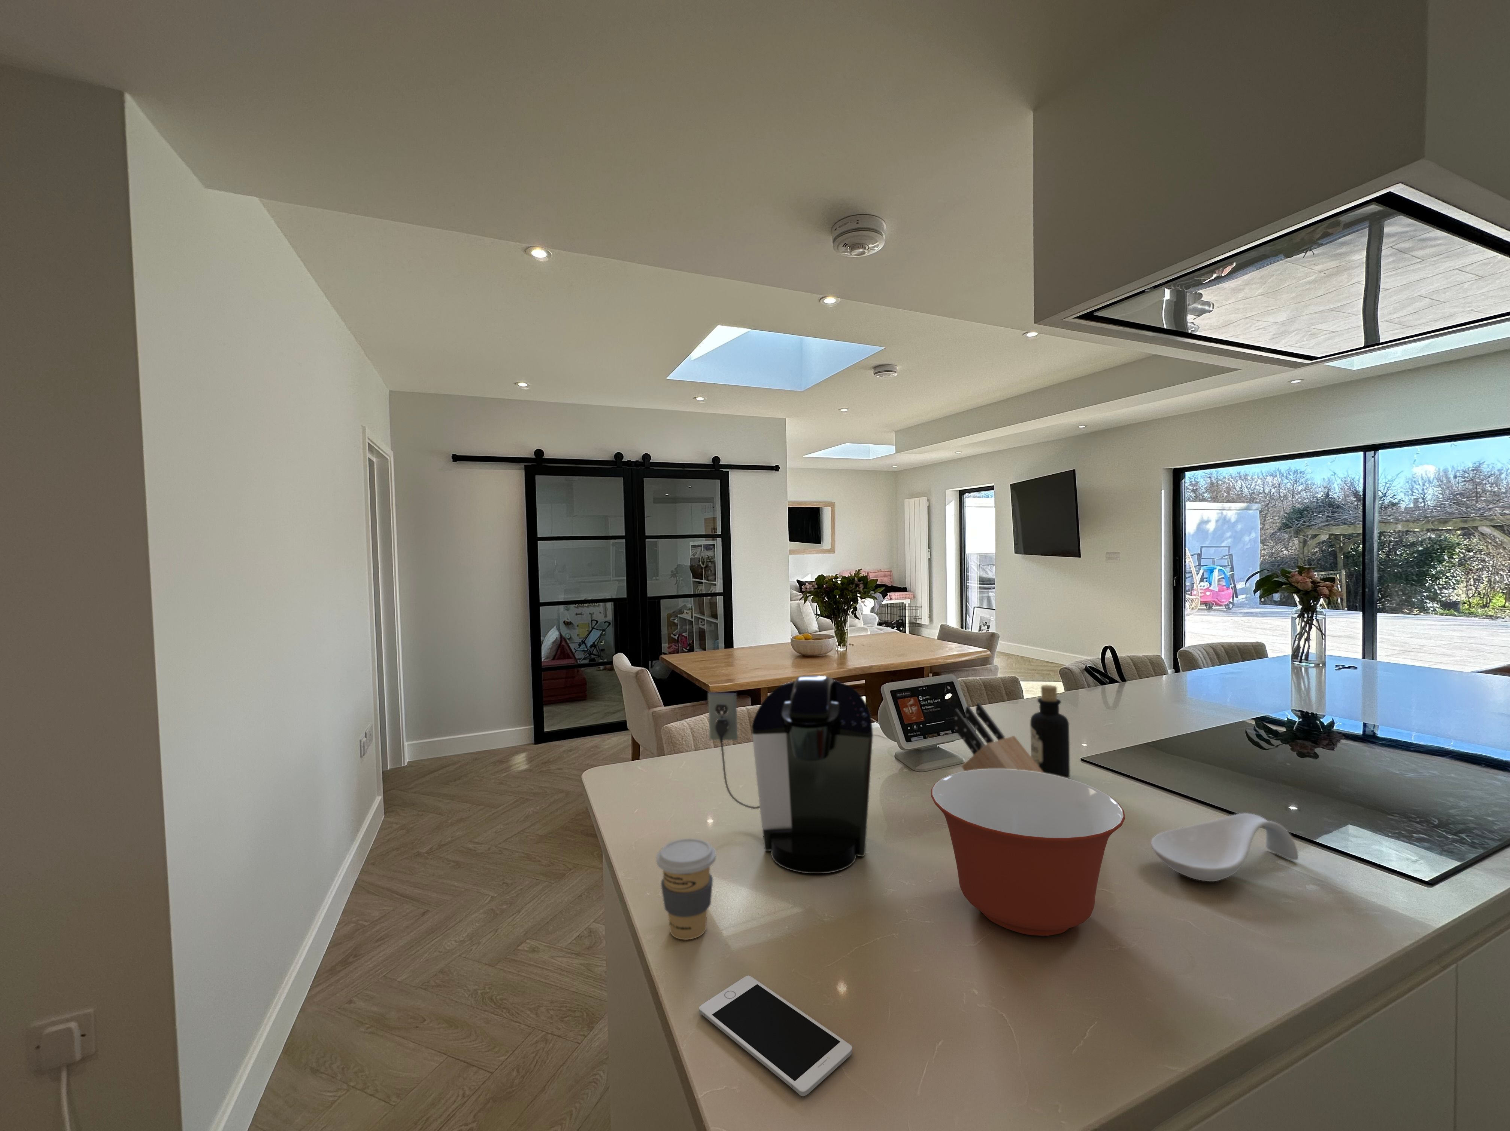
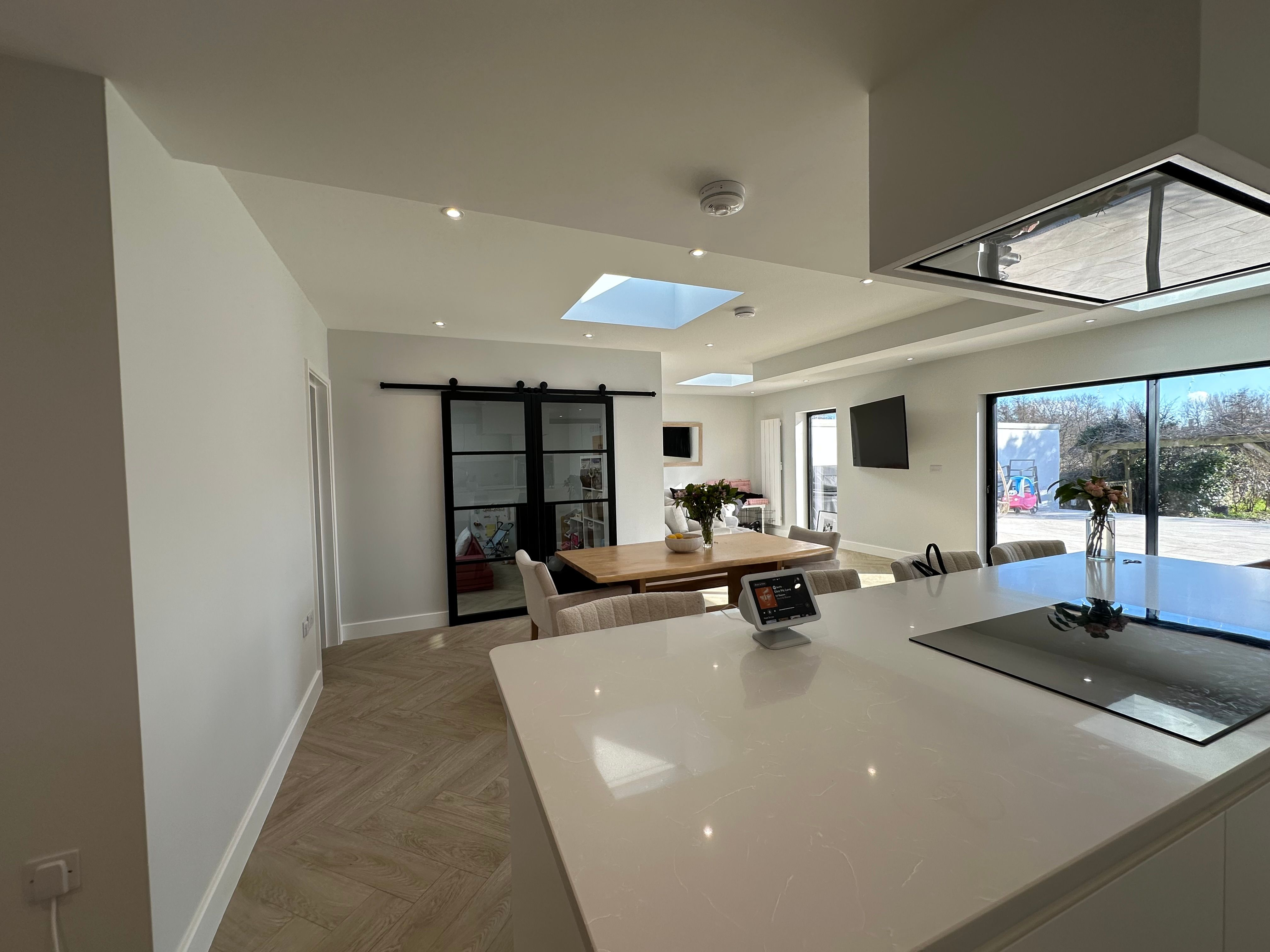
- bottle [1030,684,1070,778]
- mixing bowl [931,769,1126,936]
- coffee cup [656,838,717,940]
- knife block [954,703,1044,773]
- coffee maker [707,675,874,874]
- spoon rest [1151,813,1298,882]
- cell phone [698,975,852,1097]
